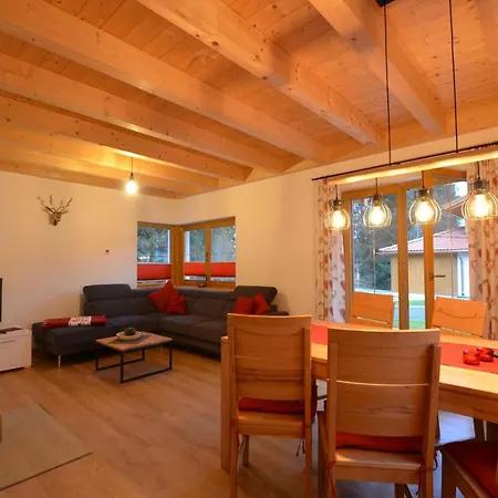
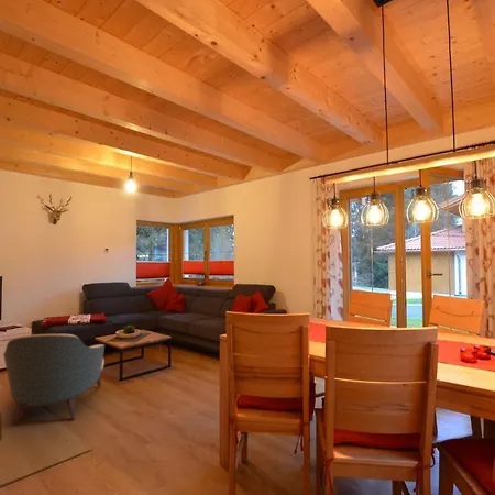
+ armchair [2,333,106,427]
